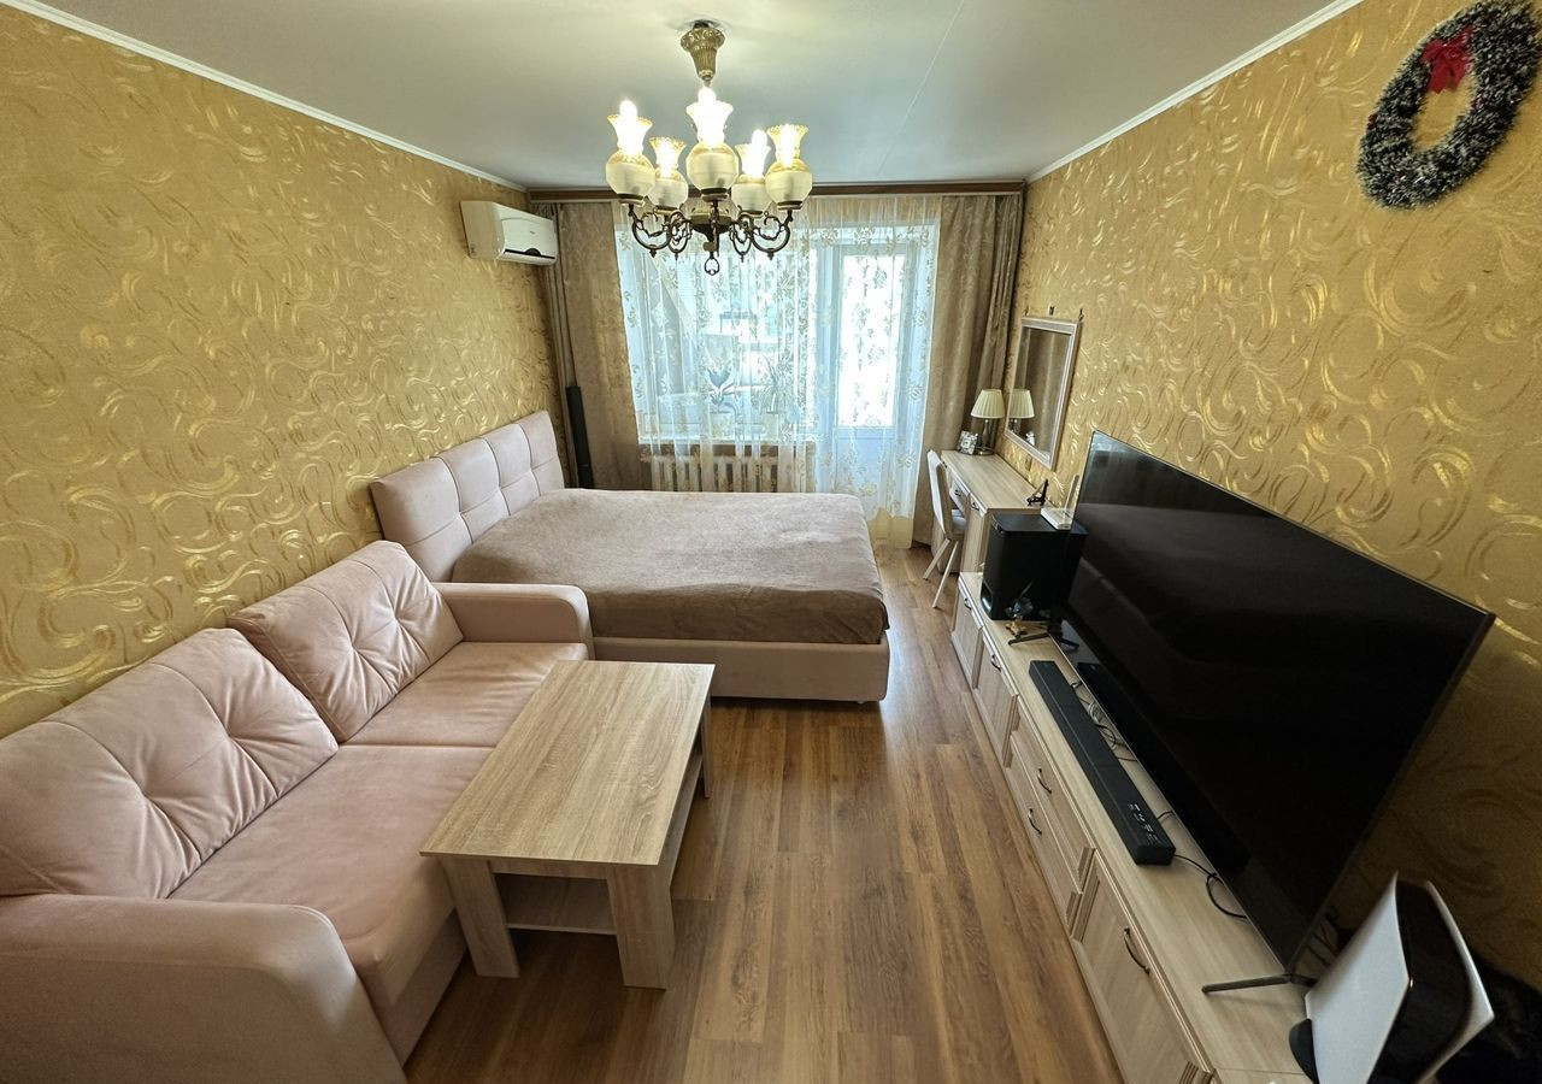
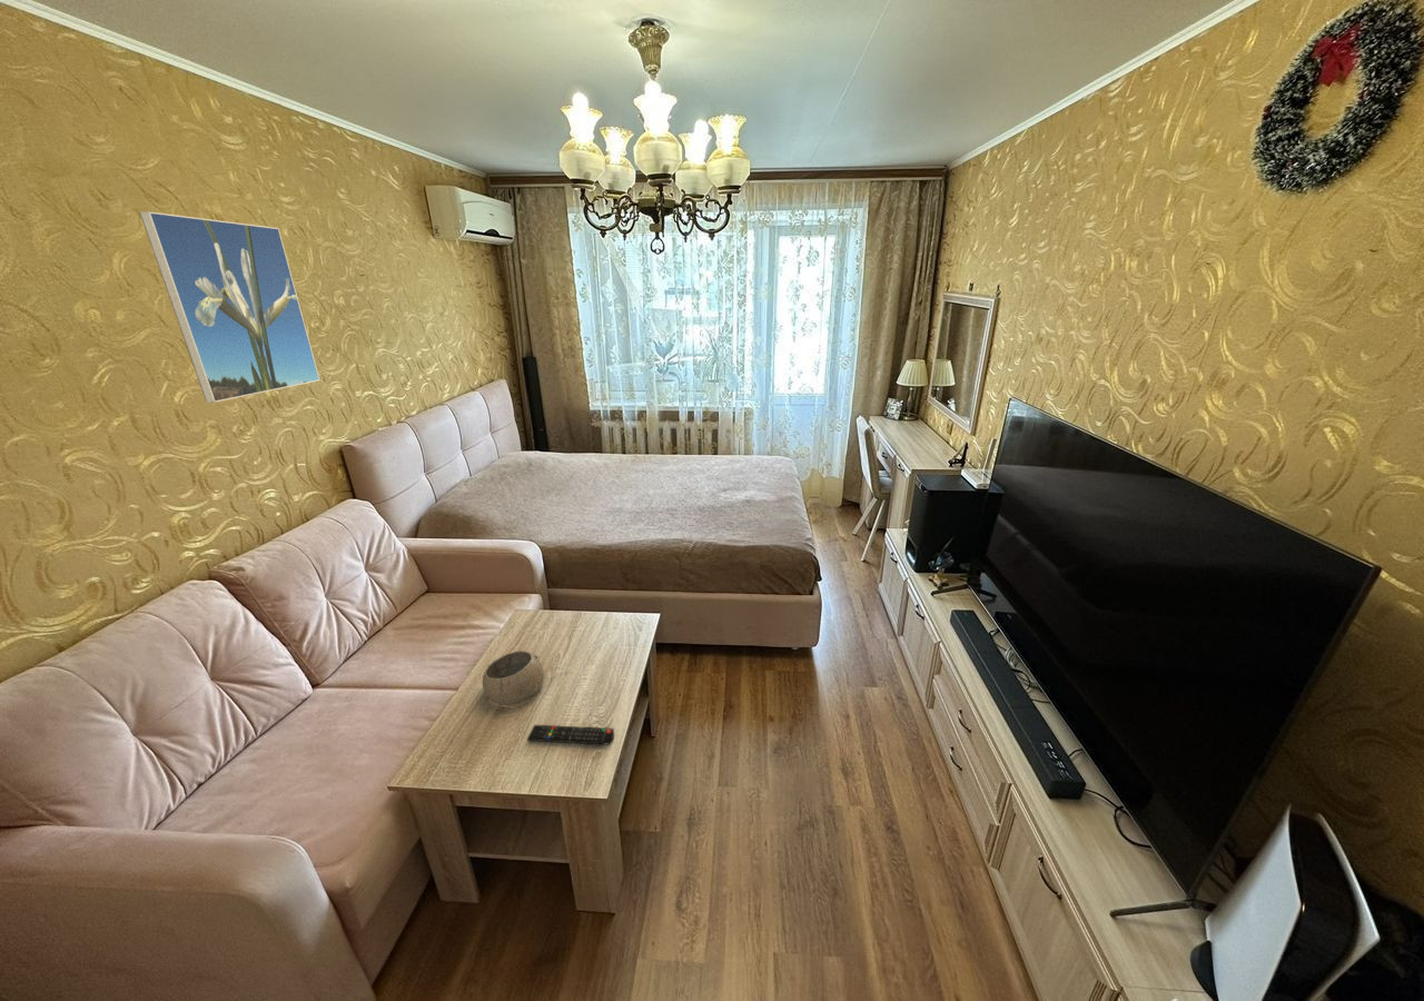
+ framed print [138,210,322,404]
+ remote control [526,724,615,745]
+ bowl [482,650,544,705]
